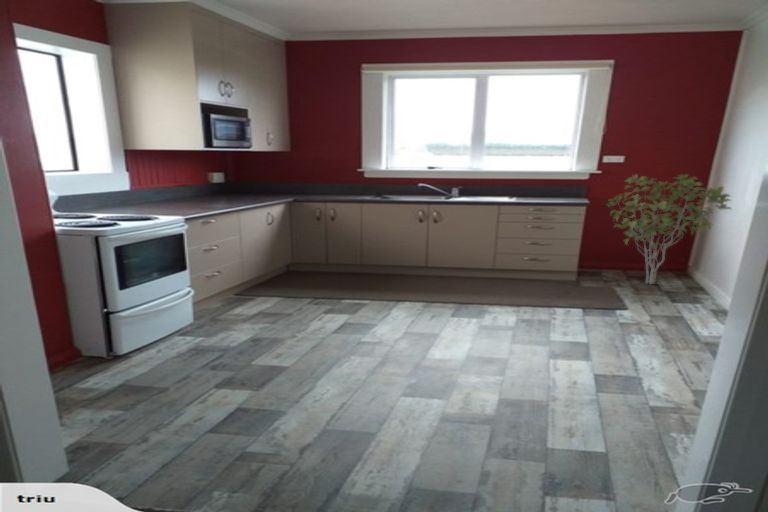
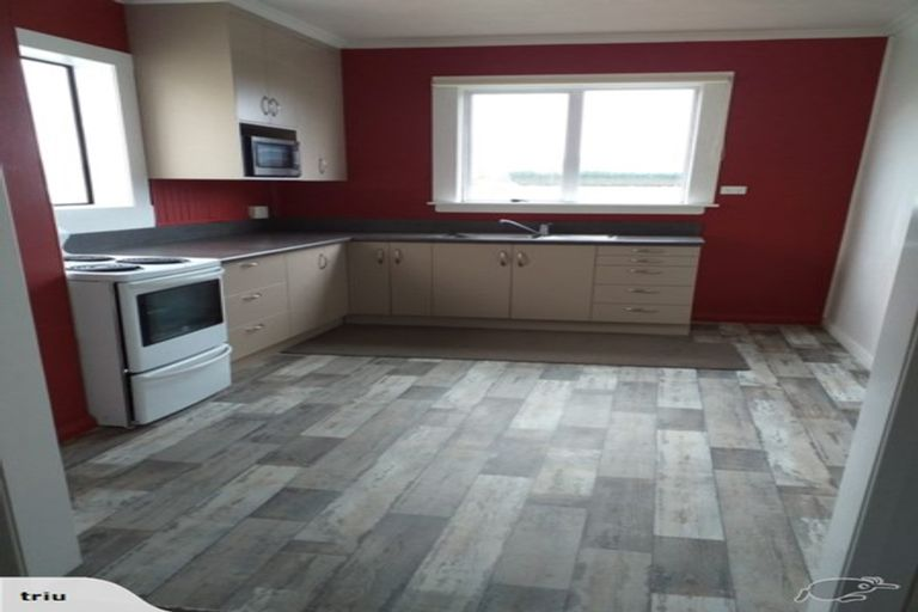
- shrub [606,173,733,285]
